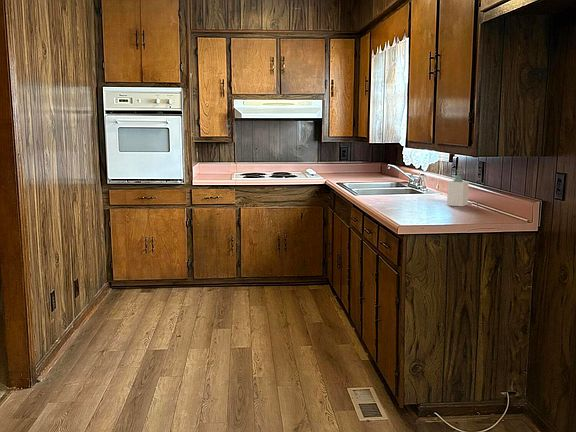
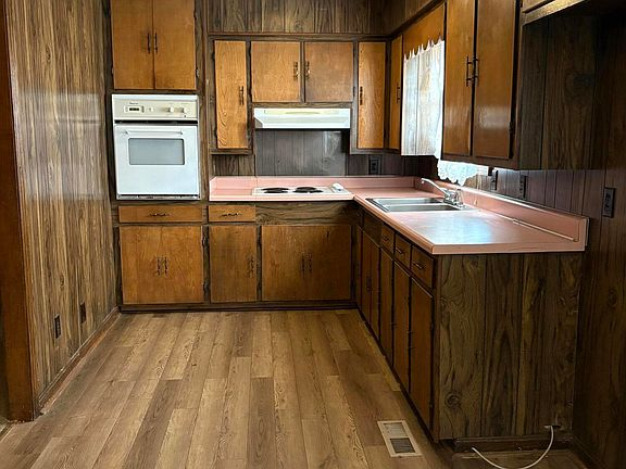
- soap bottle [446,169,470,207]
